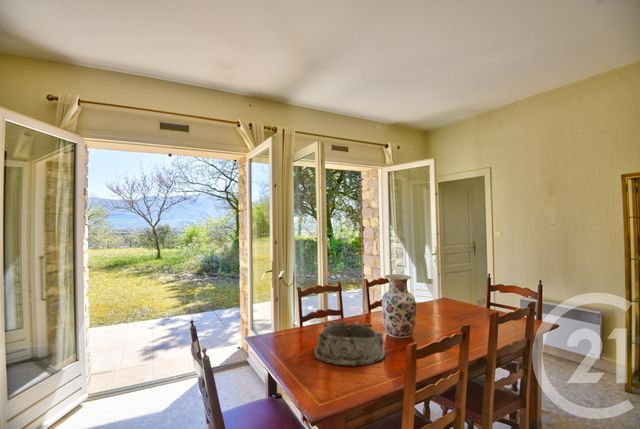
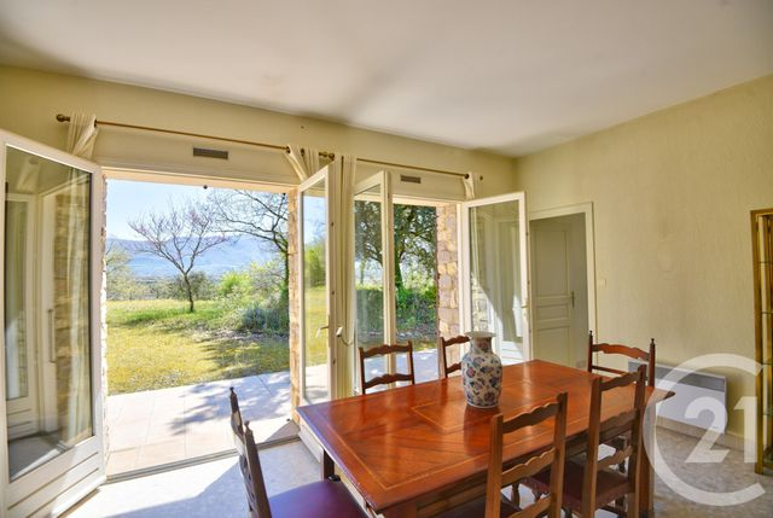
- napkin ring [313,320,387,367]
